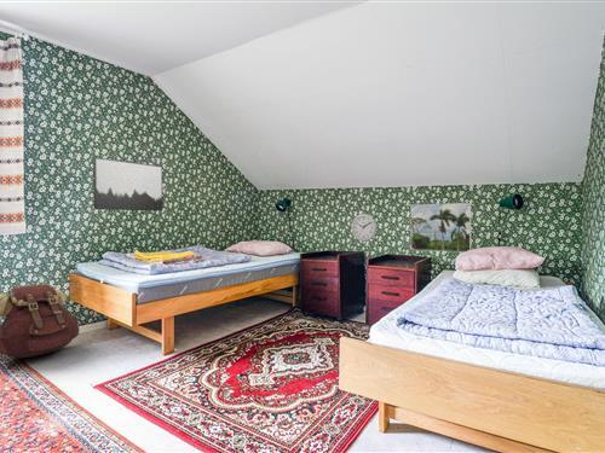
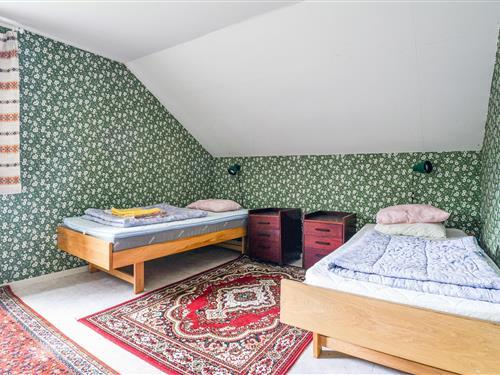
- wall art [92,156,165,213]
- backpack [0,283,80,360]
- wall clock [350,213,378,243]
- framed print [410,202,472,254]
